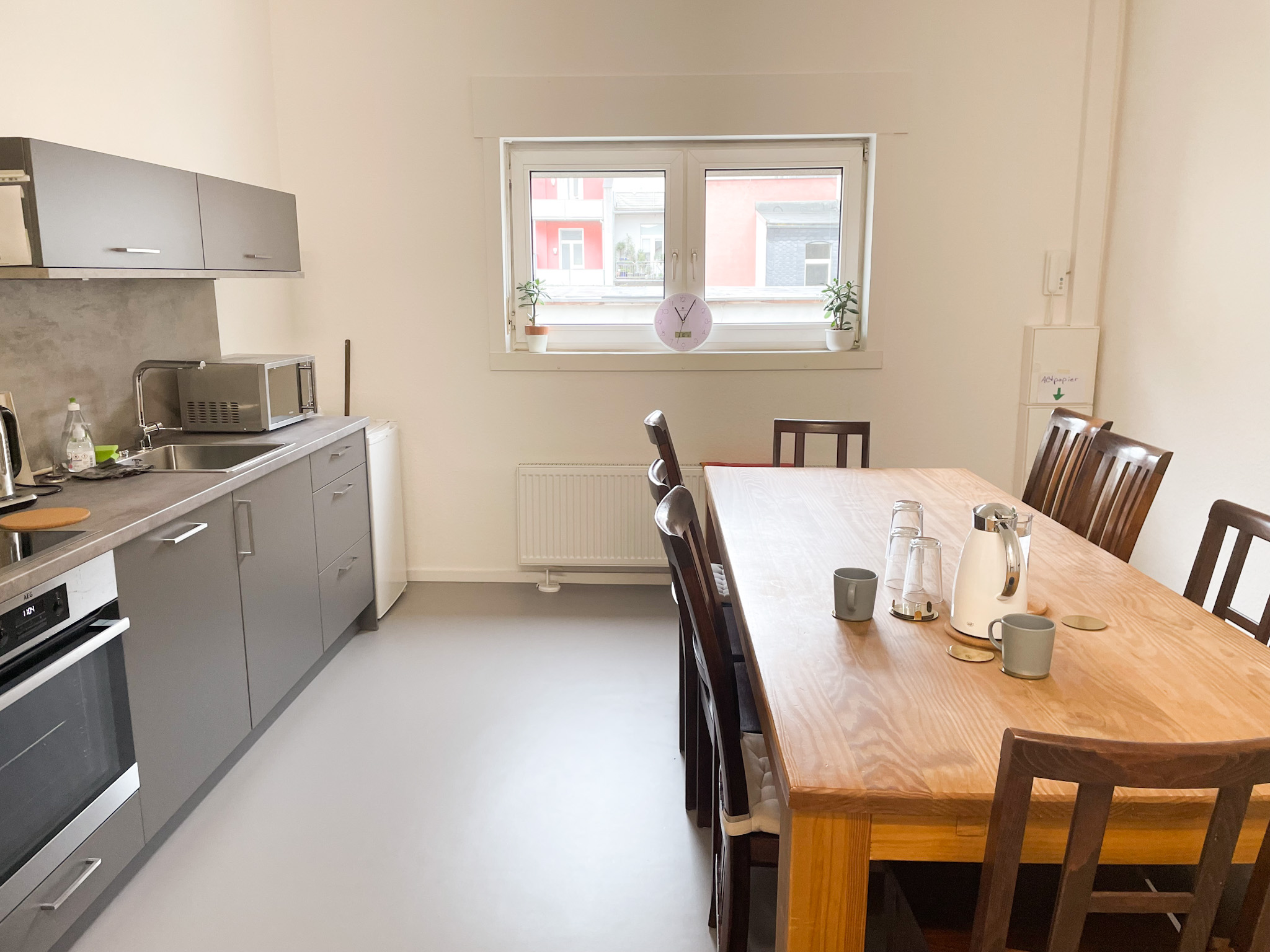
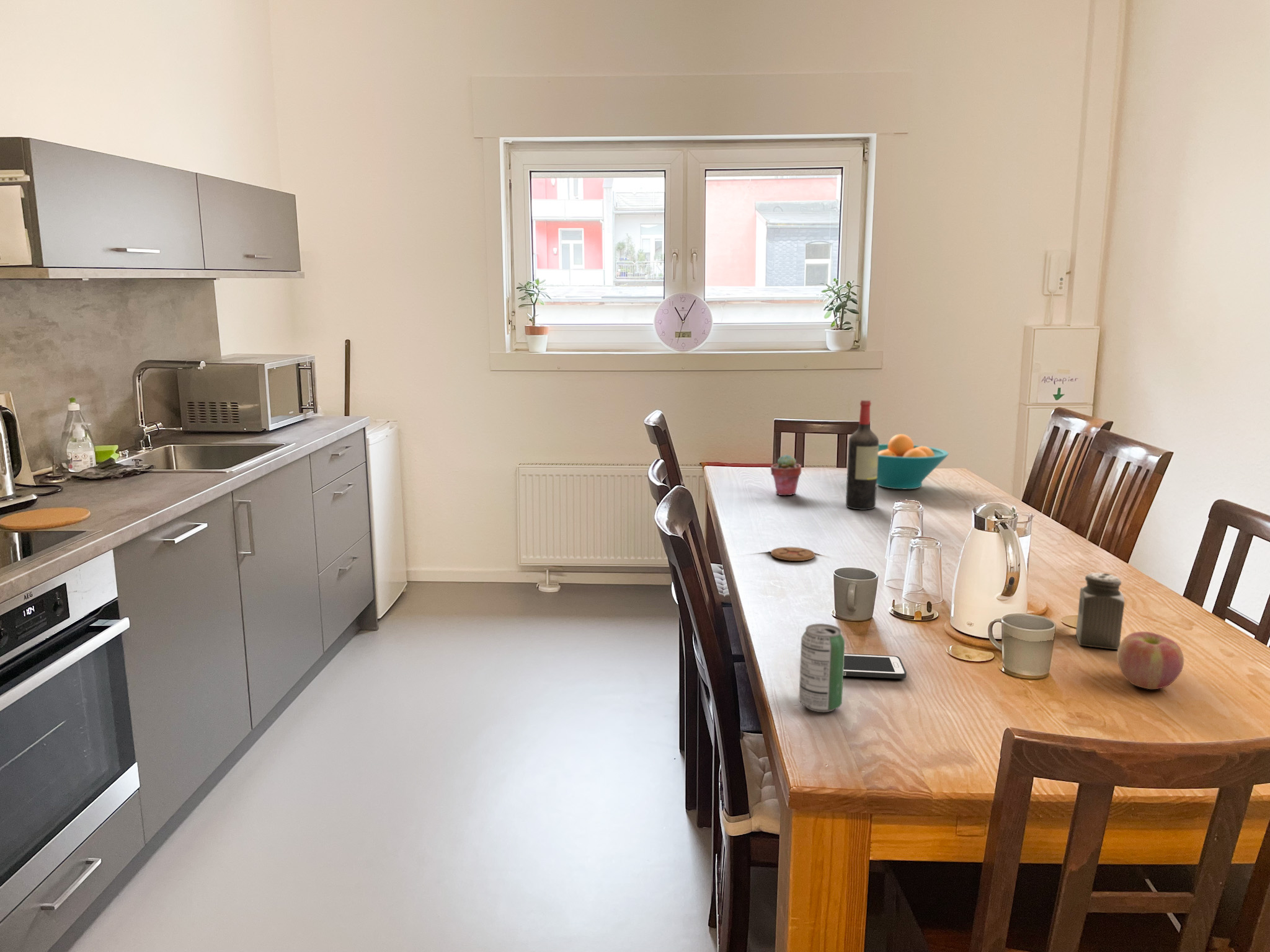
+ wine bottle [845,399,879,511]
+ salt shaker [1075,572,1126,650]
+ fruit bowl [877,433,949,490]
+ potted succulent [770,454,802,496]
+ beverage can [798,623,845,713]
+ cell phone [843,653,907,679]
+ apple [1116,631,1184,690]
+ coaster [770,546,815,562]
